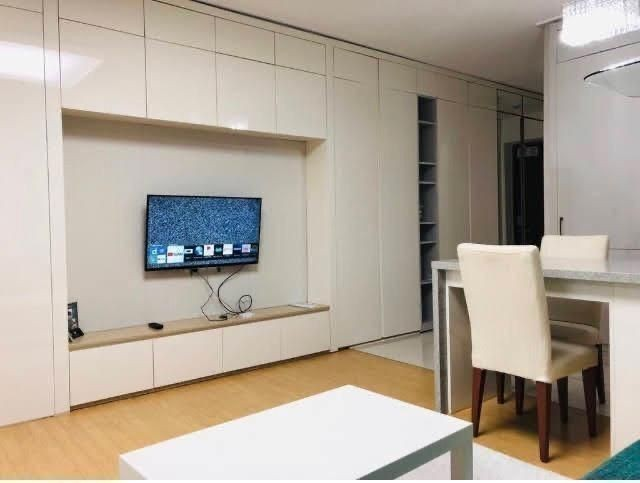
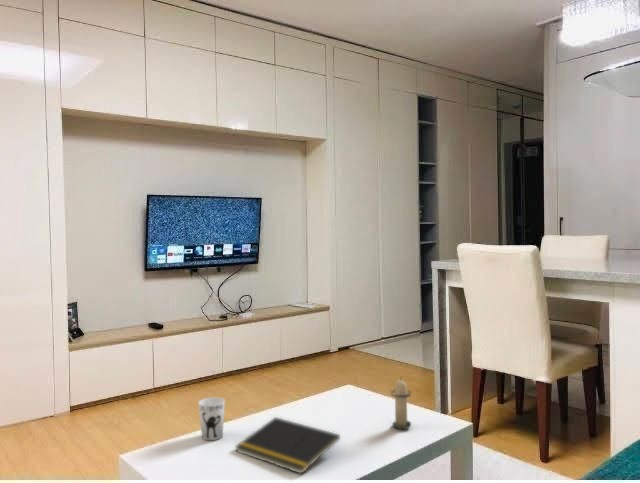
+ notepad [234,416,341,475]
+ candle [390,376,413,430]
+ cup [197,396,226,441]
